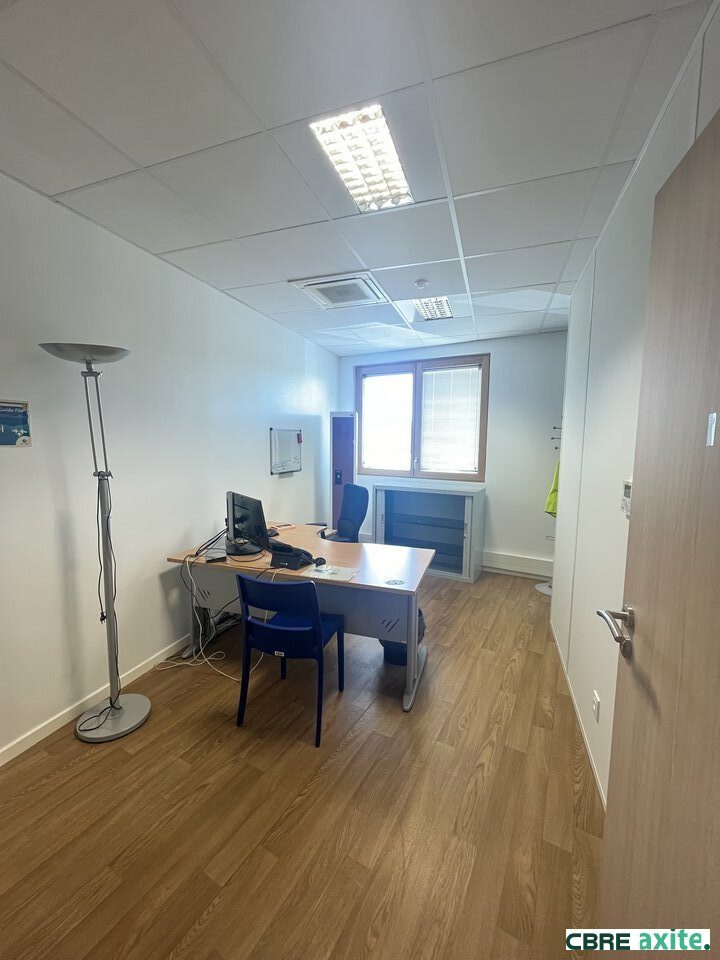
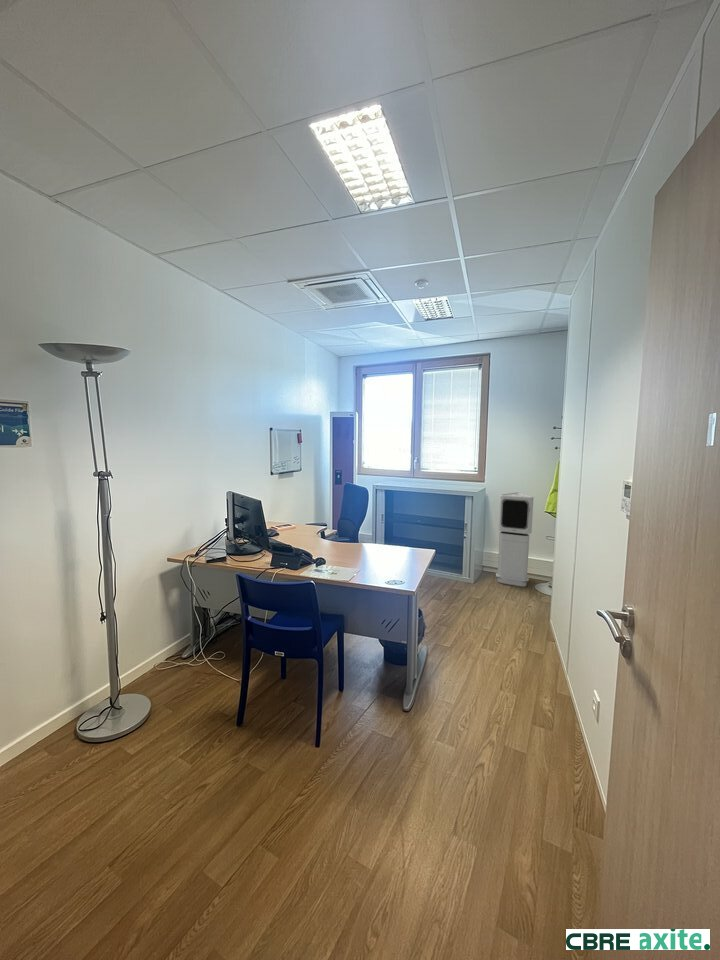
+ air purifier [495,491,534,587]
